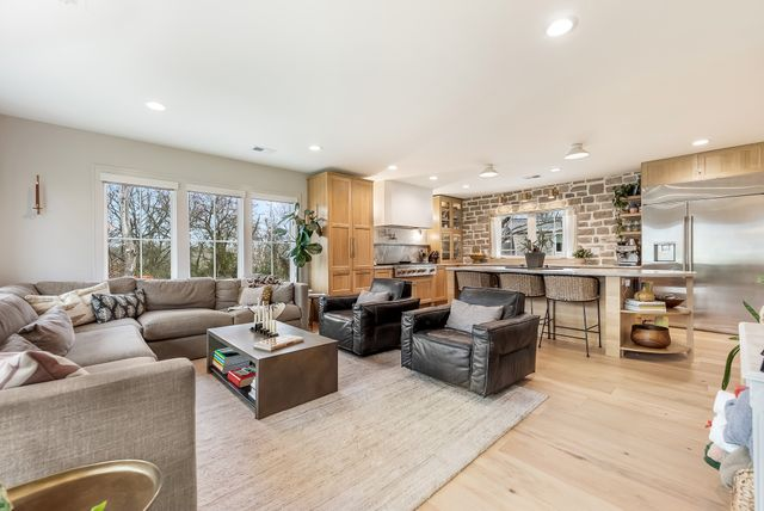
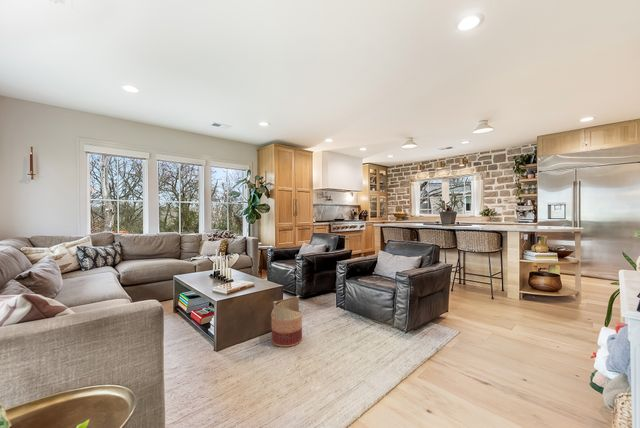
+ basket [271,295,303,347]
